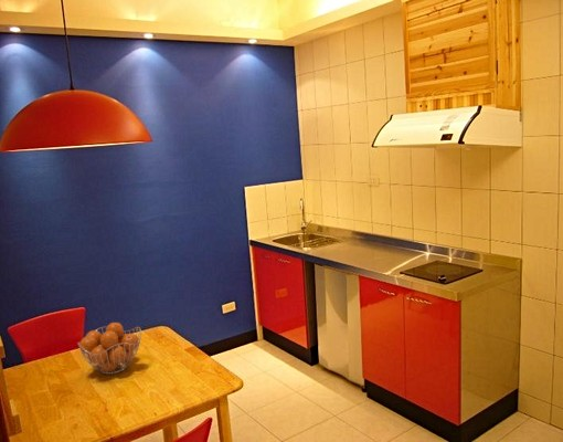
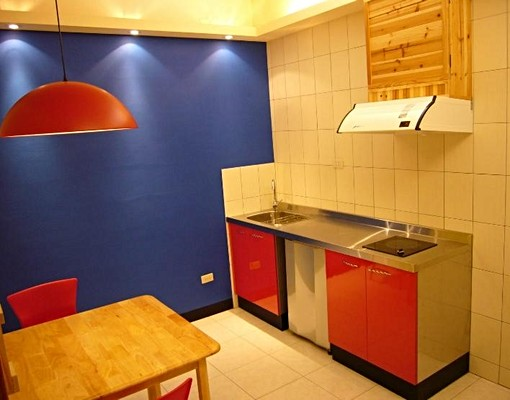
- fruit basket [76,322,142,376]
